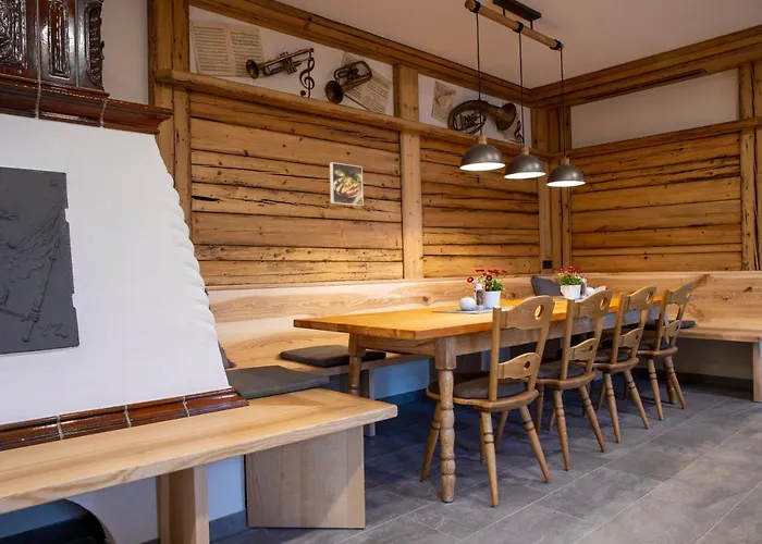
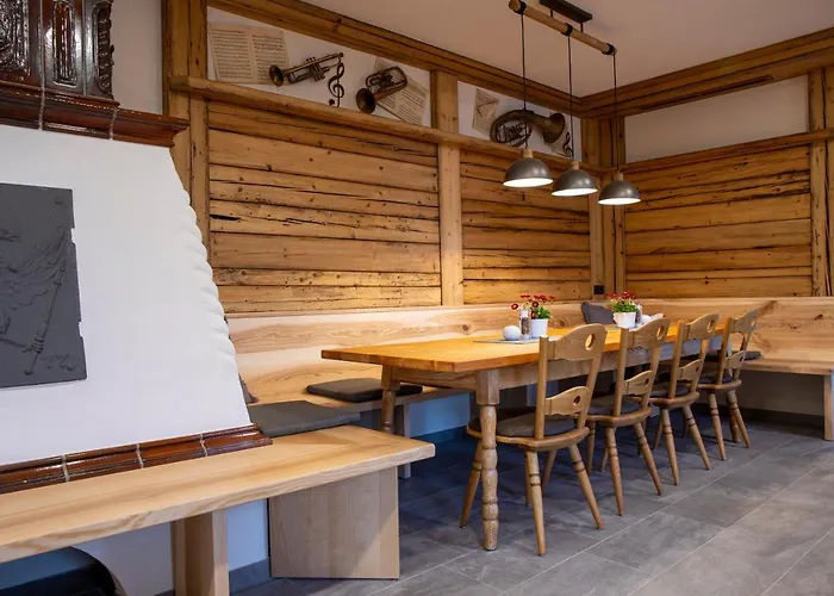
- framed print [329,161,365,207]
